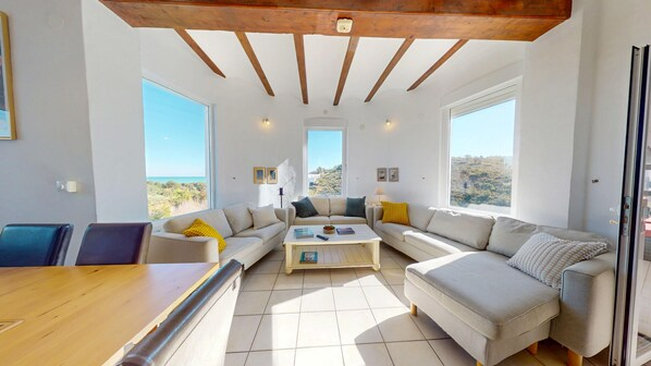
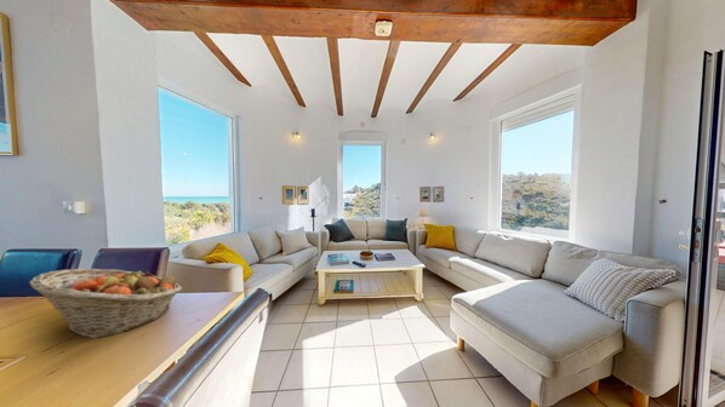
+ fruit basket [27,268,183,339]
